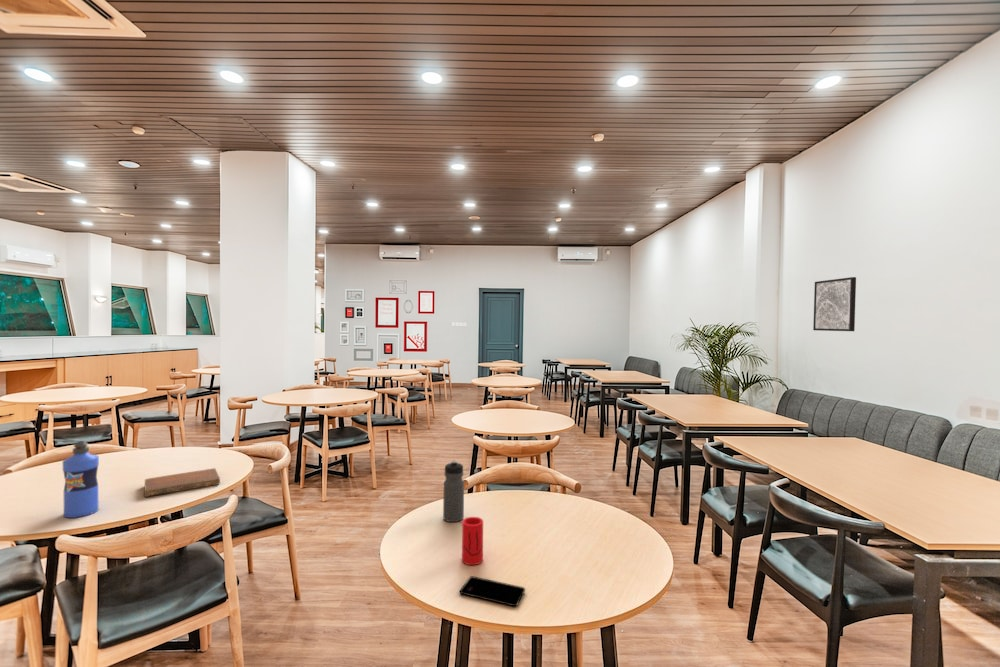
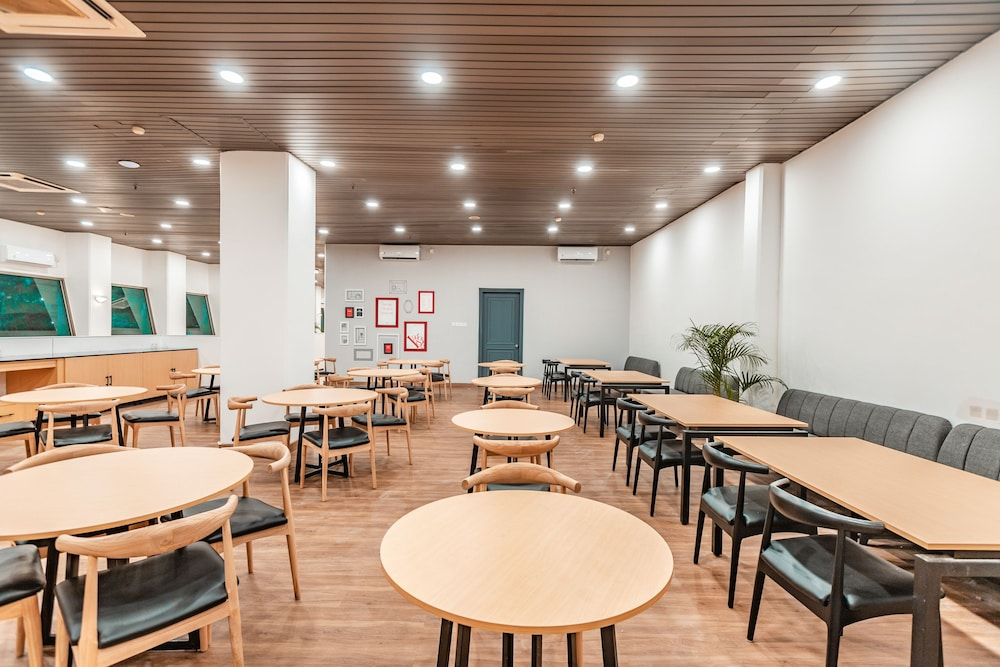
- cup [461,516,484,566]
- smartphone [459,575,526,607]
- water bottle [62,440,100,519]
- notebook [143,467,221,498]
- water bottle [442,459,465,523]
- wall art [812,276,857,332]
